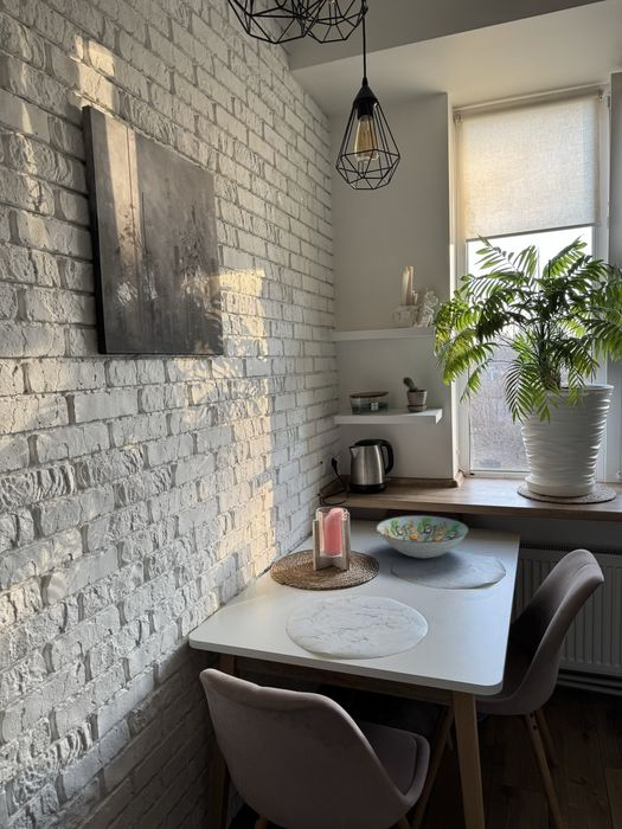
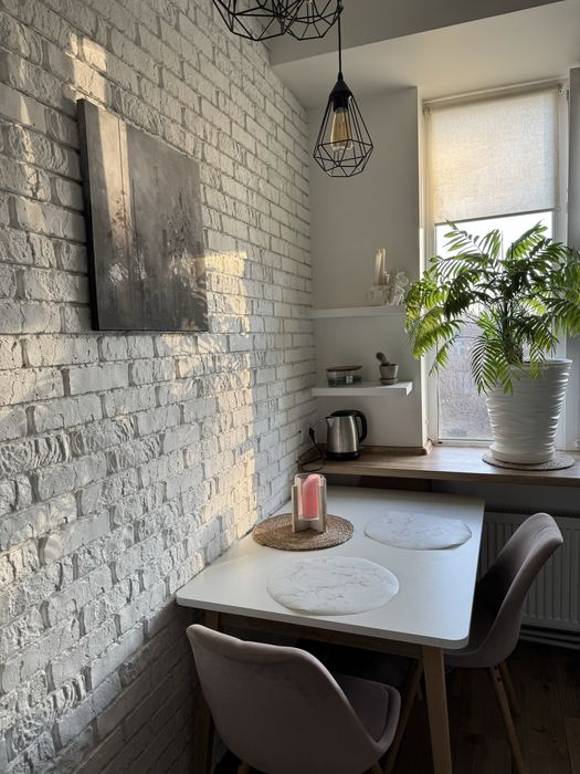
- decorative bowl [376,514,469,559]
